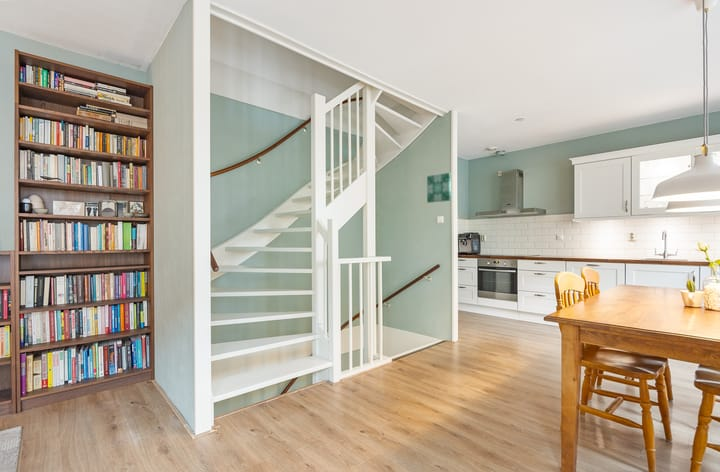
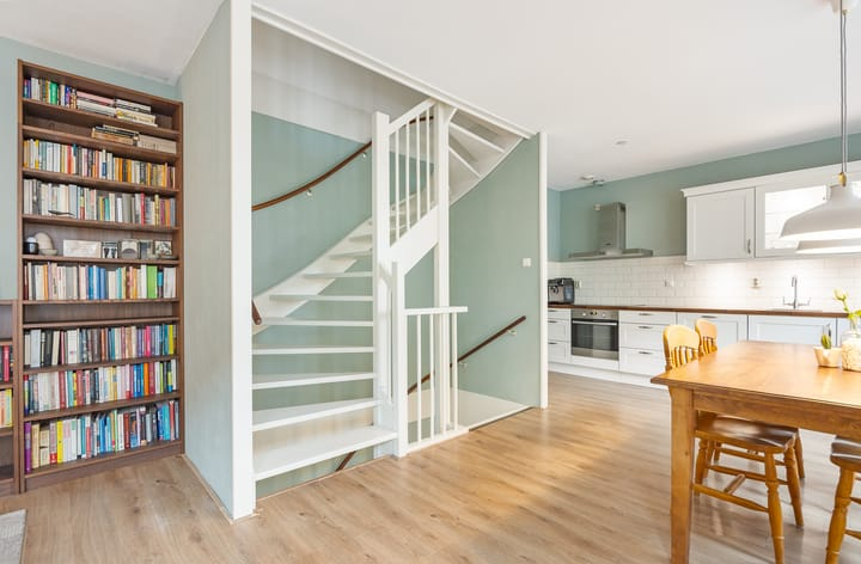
- wall art [426,172,452,204]
